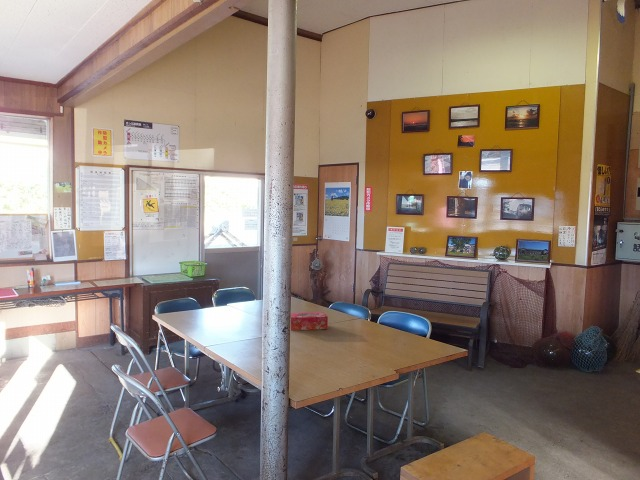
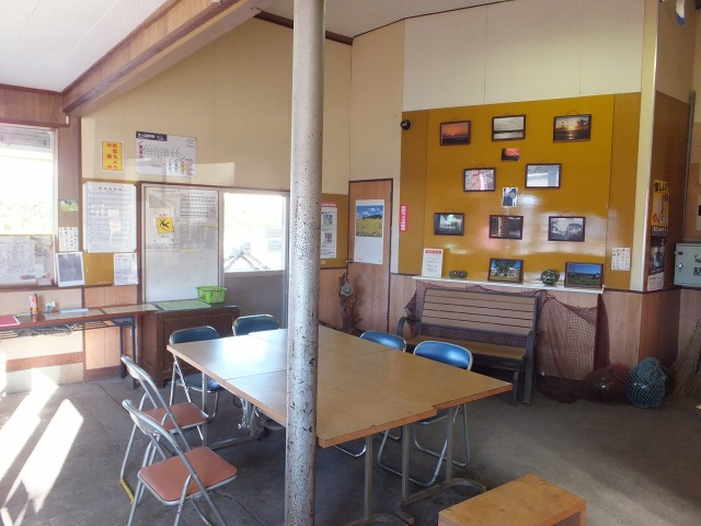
- tissue box [290,311,329,331]
